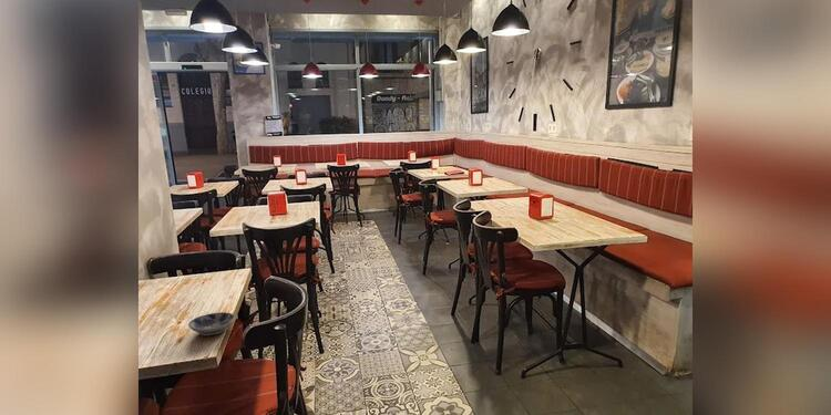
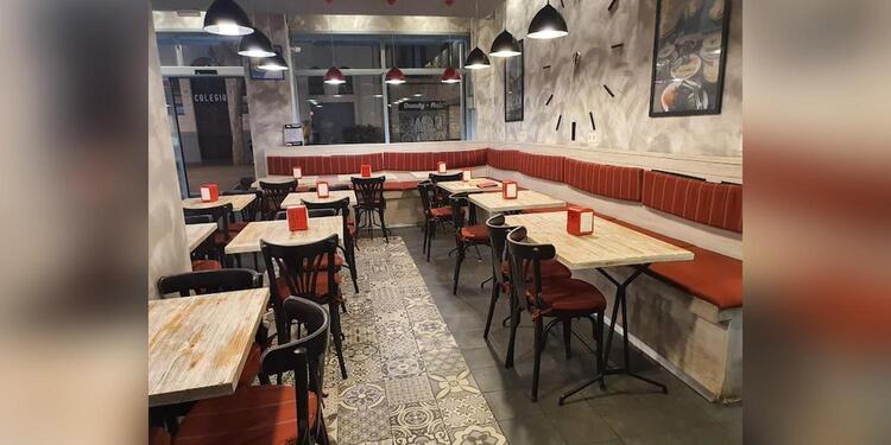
- bowl [187,311,236,336]
